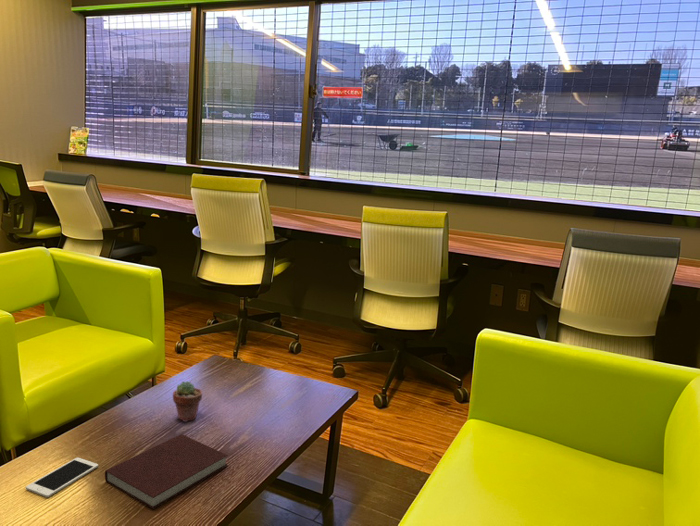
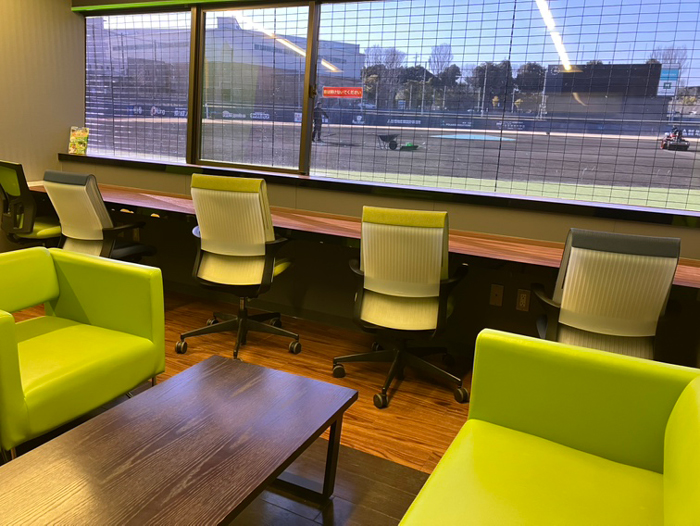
- cell phone [25,457,99,498]
- notebook [104,433,229,510]
- potted succulent [172,380,203,423]
